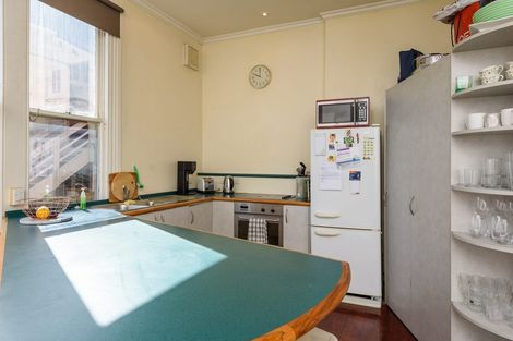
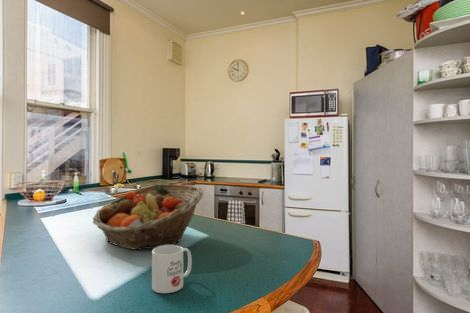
+ mug [151,244,193,294]
+ fruit basket [92,183,205,251]
